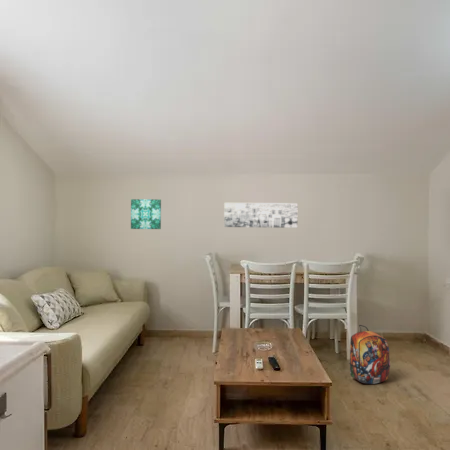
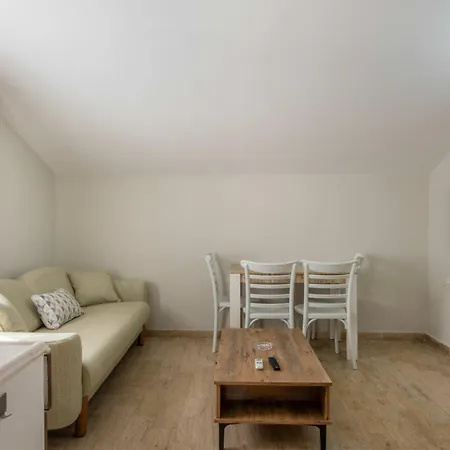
- backpack [349,324,391,385]
- wall art [130,198,162,230]
- wall art [223,202,299,229]
